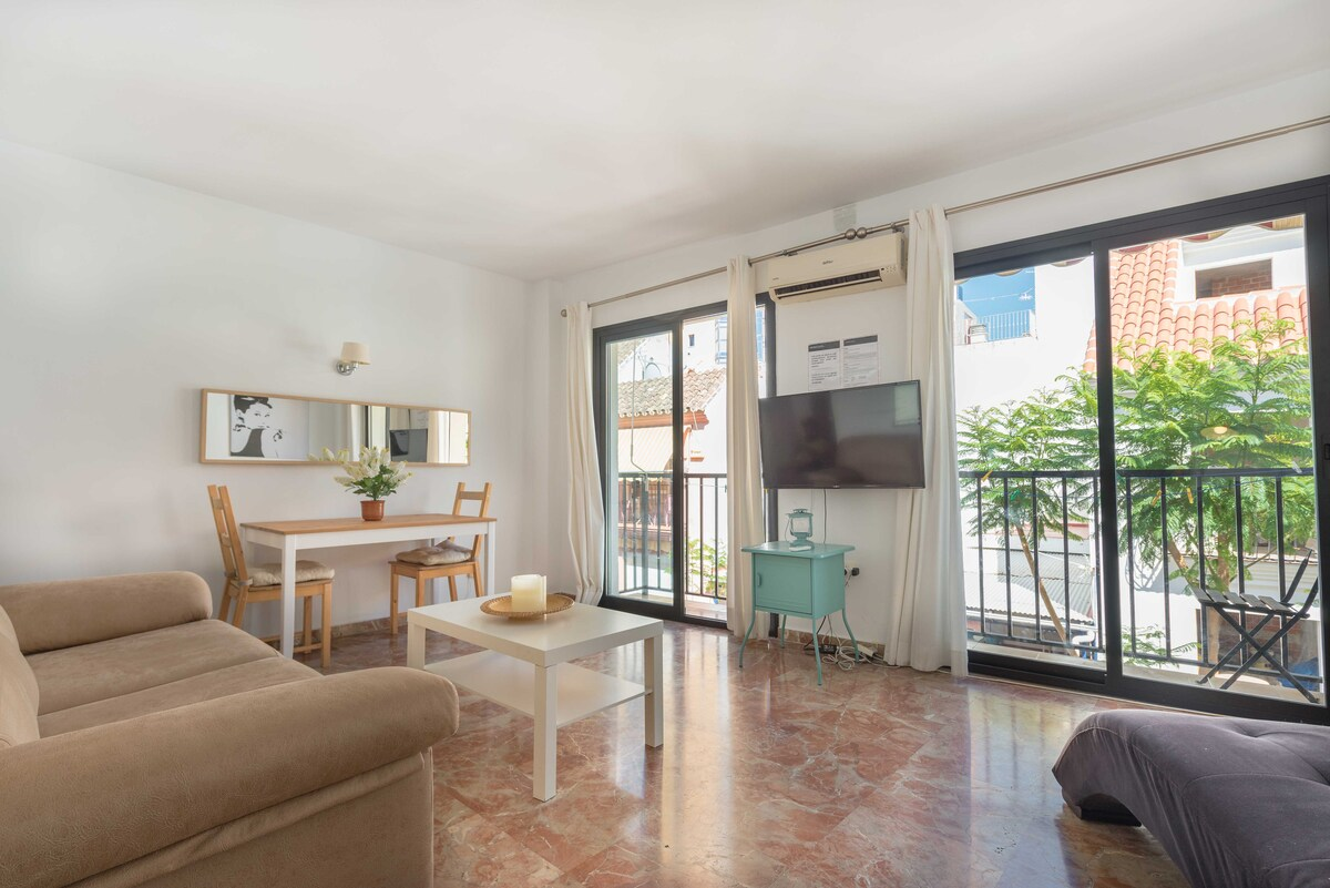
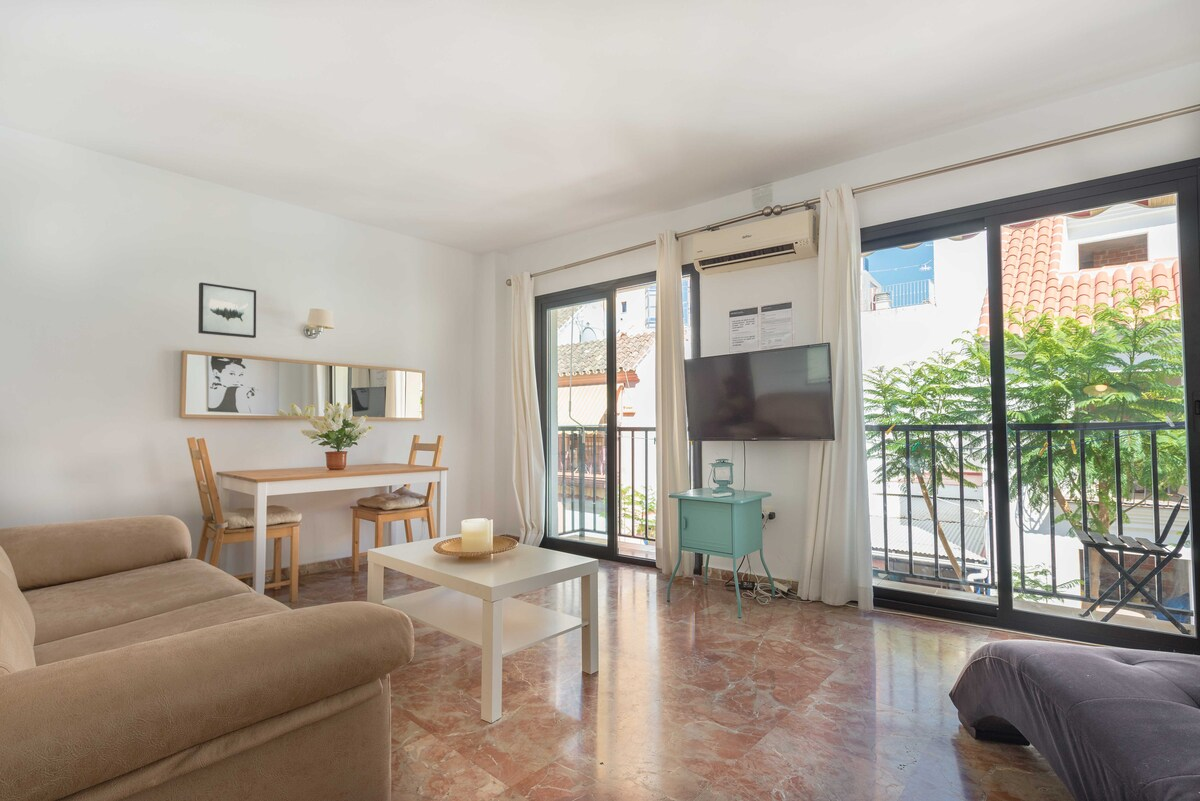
+ wall art [197,281,257,339]
